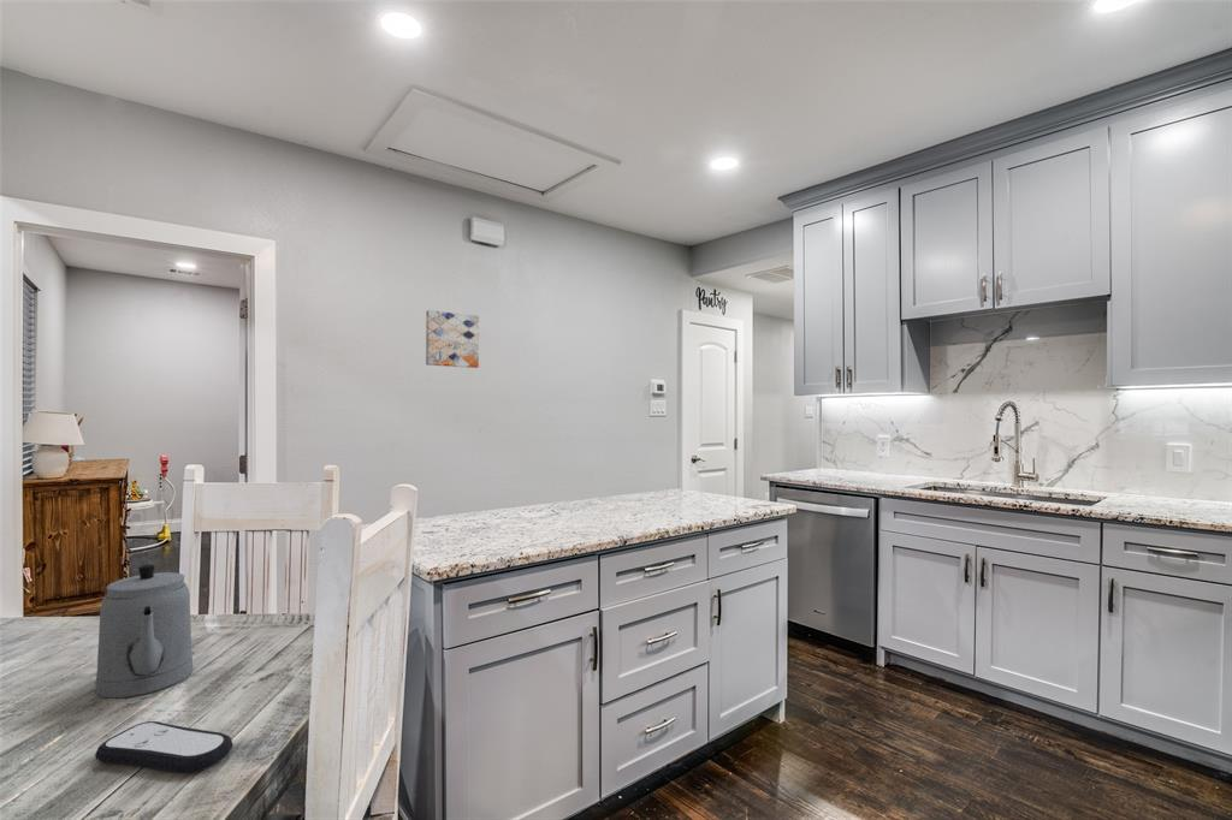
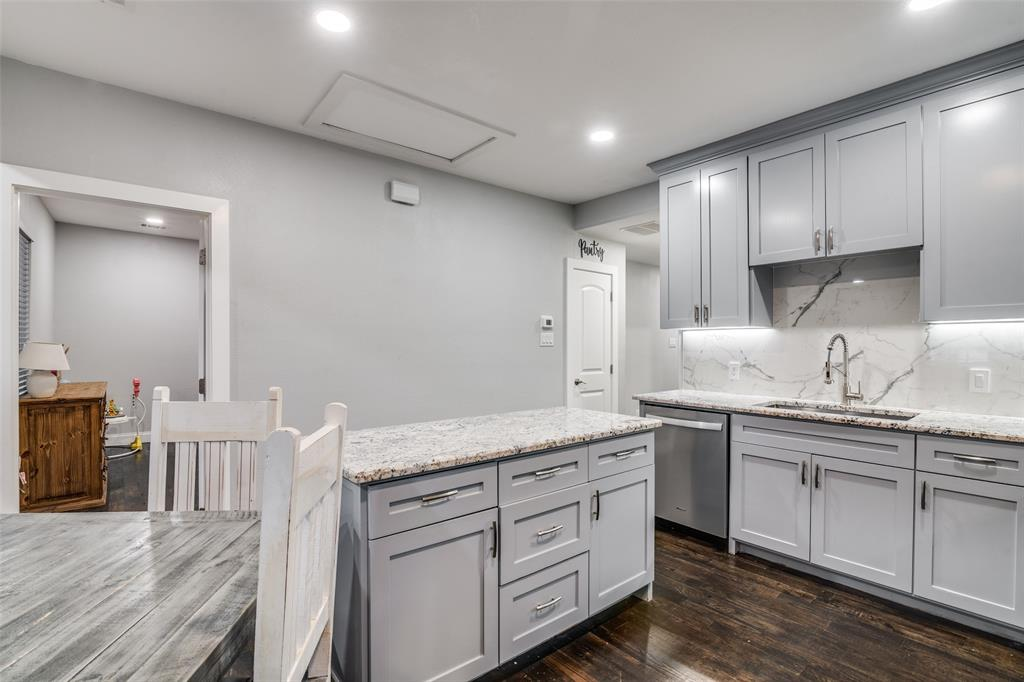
- remote control [94,720,235,774]
- teapot [94,563,194,699]
- wall art [425,309,480,369]
